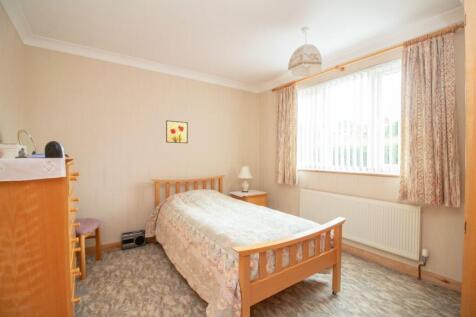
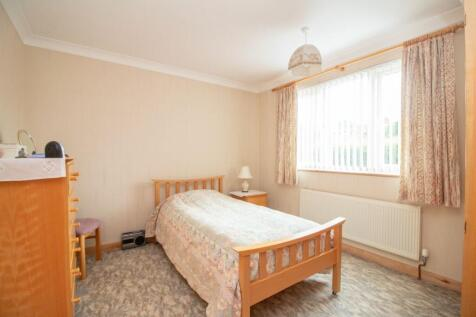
- wall art [165,119,189,144]
